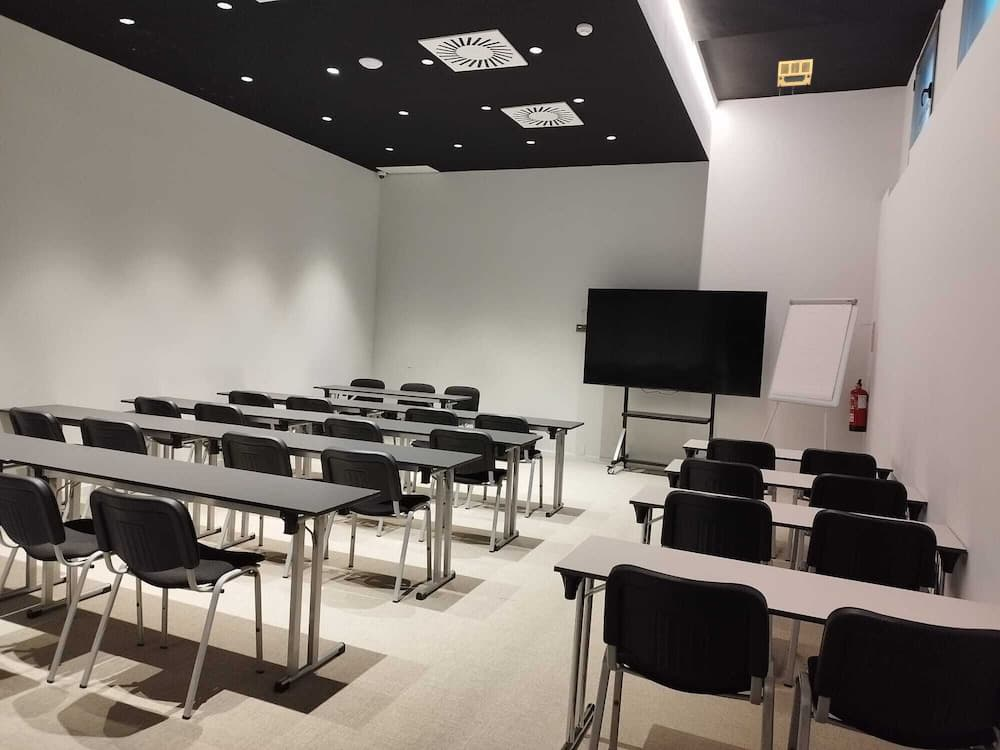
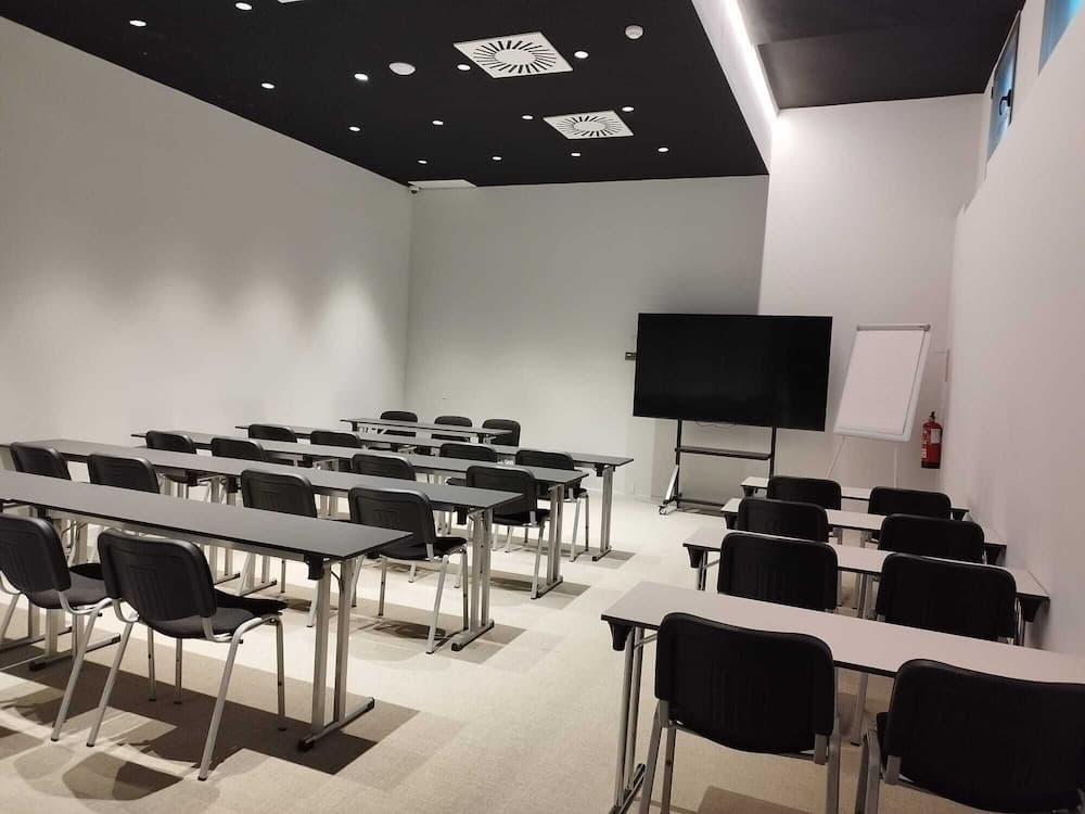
- projector [776,58,814,97]
